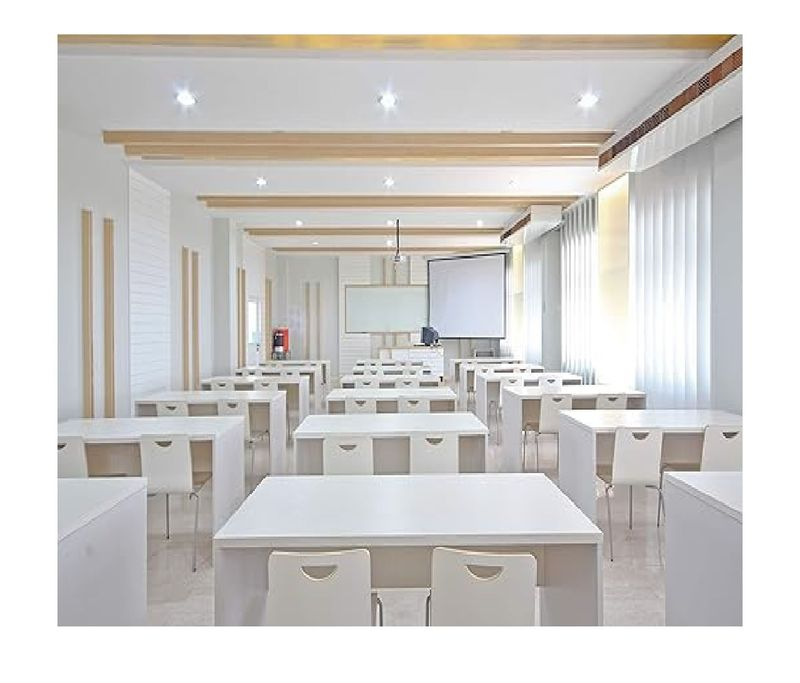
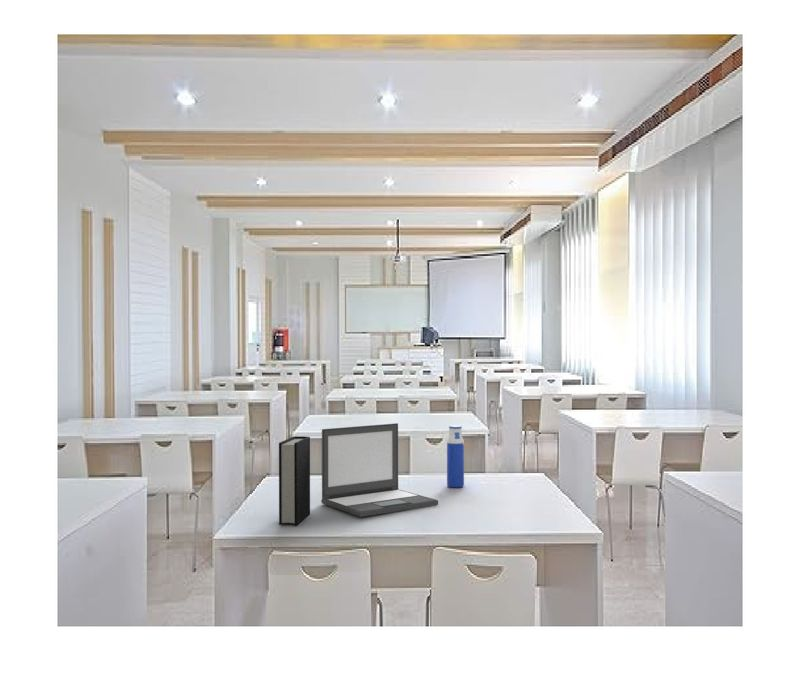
+ book [278,435,311,527]
+ water bottle [446,424,465,489]
+ laptop [320,422,439,518]
